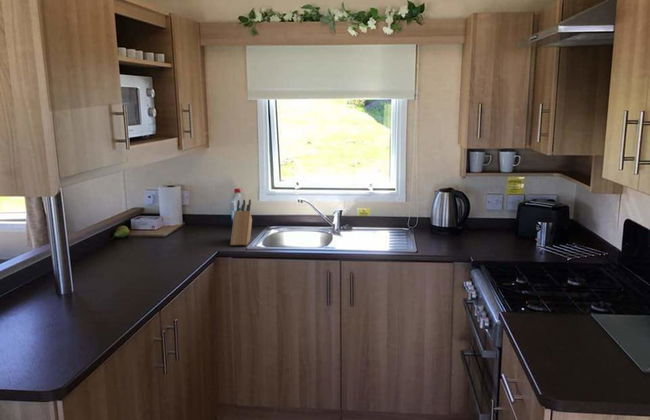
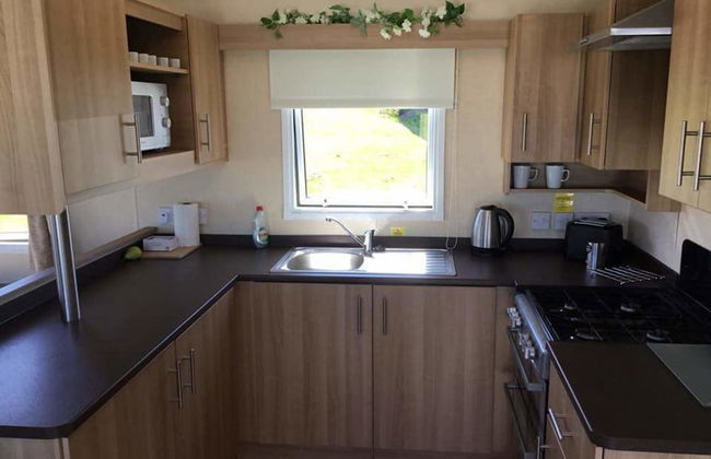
- knife block [229,198,253,246]
